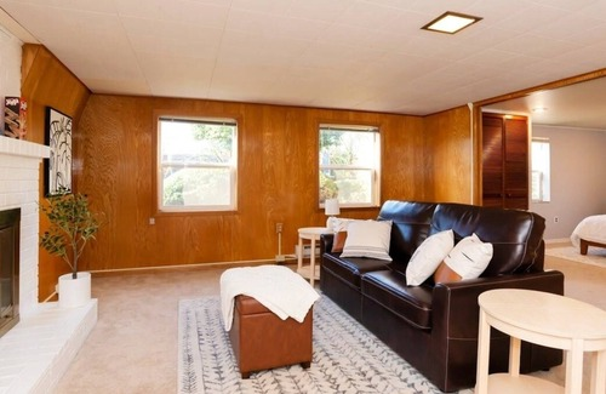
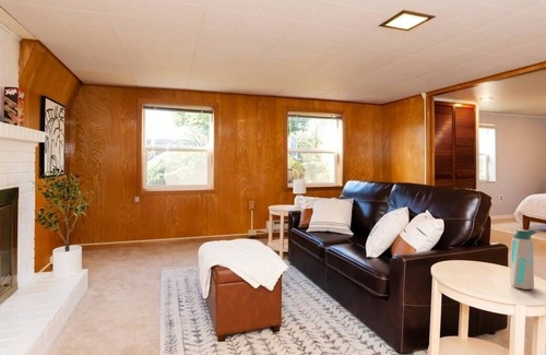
+ water bottle [509,228,538,291]
